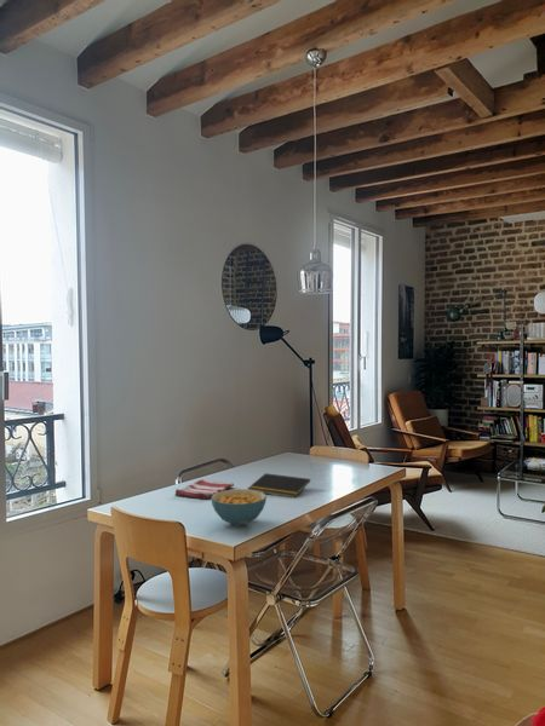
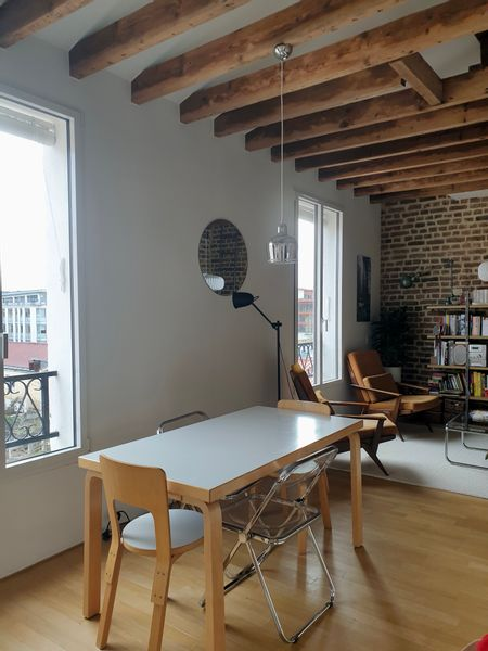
- dish towel [174,478,235,501]
- cereal bowl [210,488,268,526]
- notepad [246,472,311,499]
